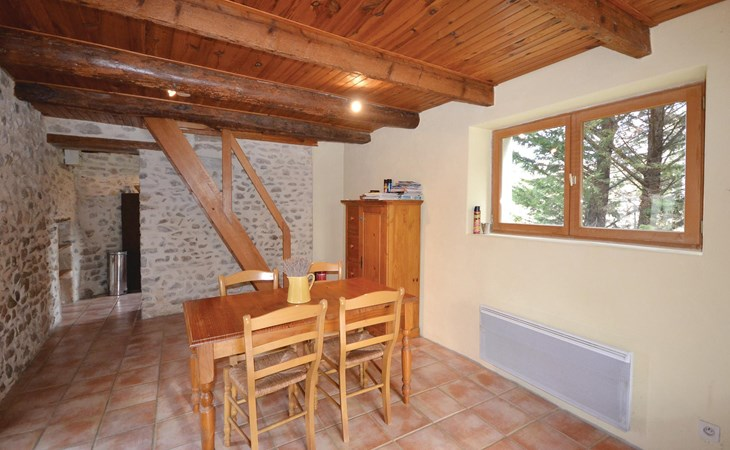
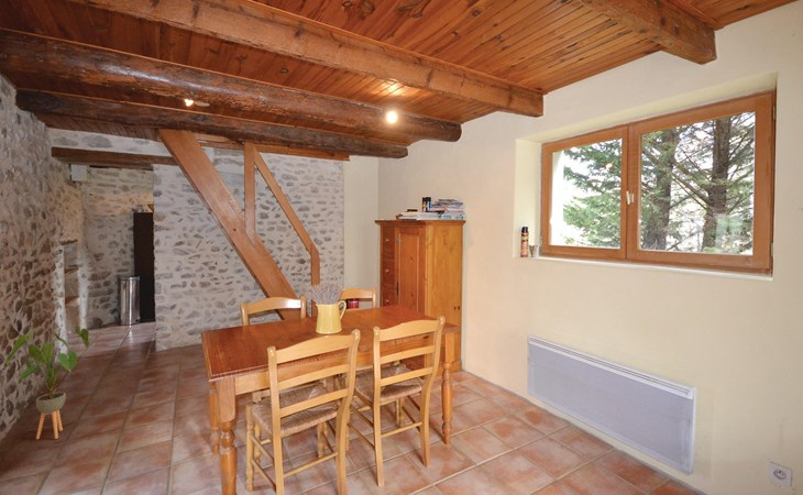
+ house plant [4,324,90,440]
